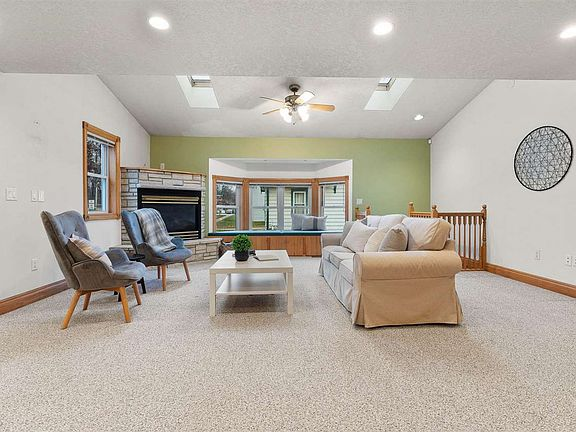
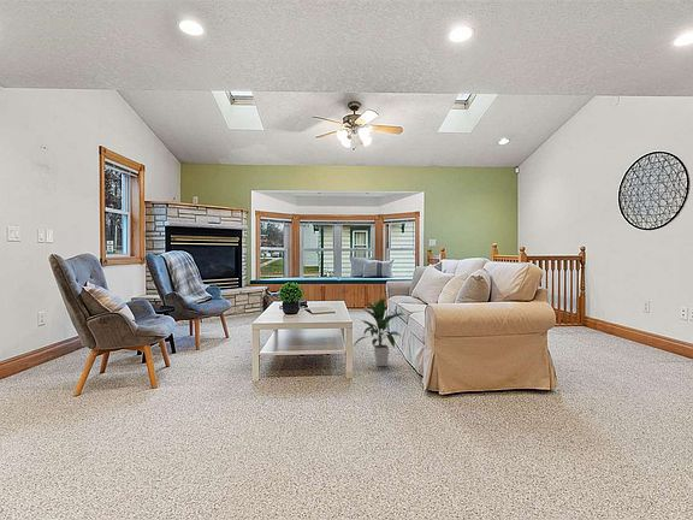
+ indoor plant [353,296,404,367]
